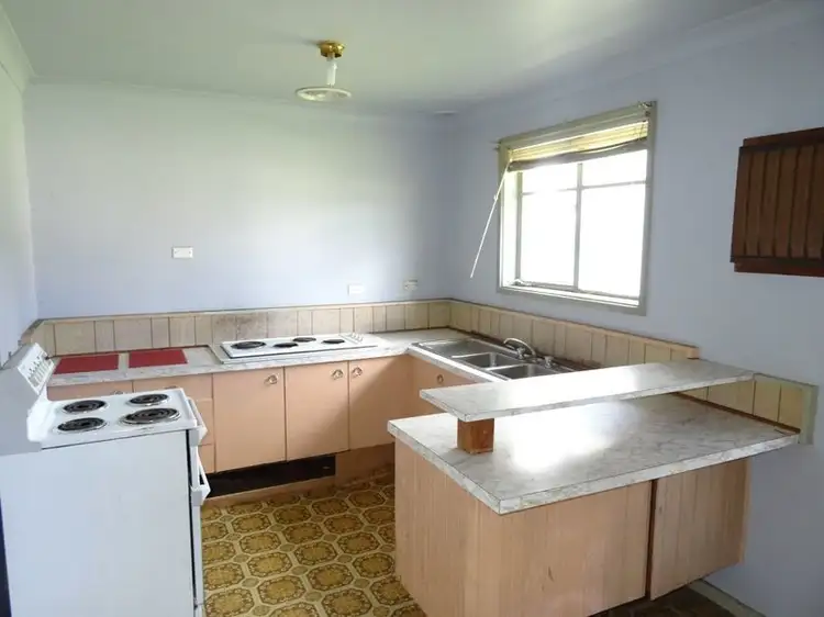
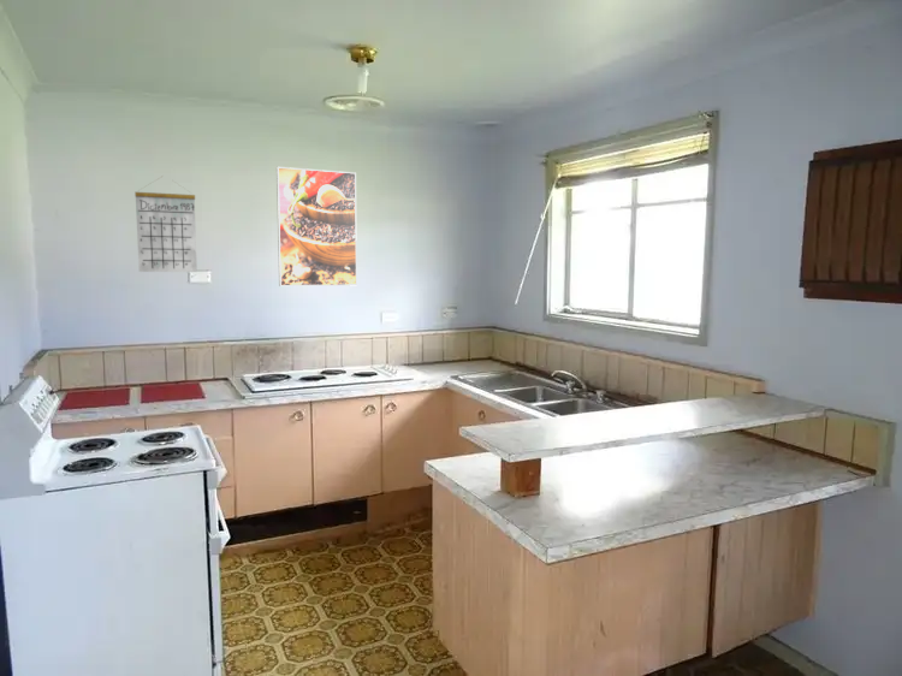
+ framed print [275,166,358,287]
+ calendar [133,176,198,273]
